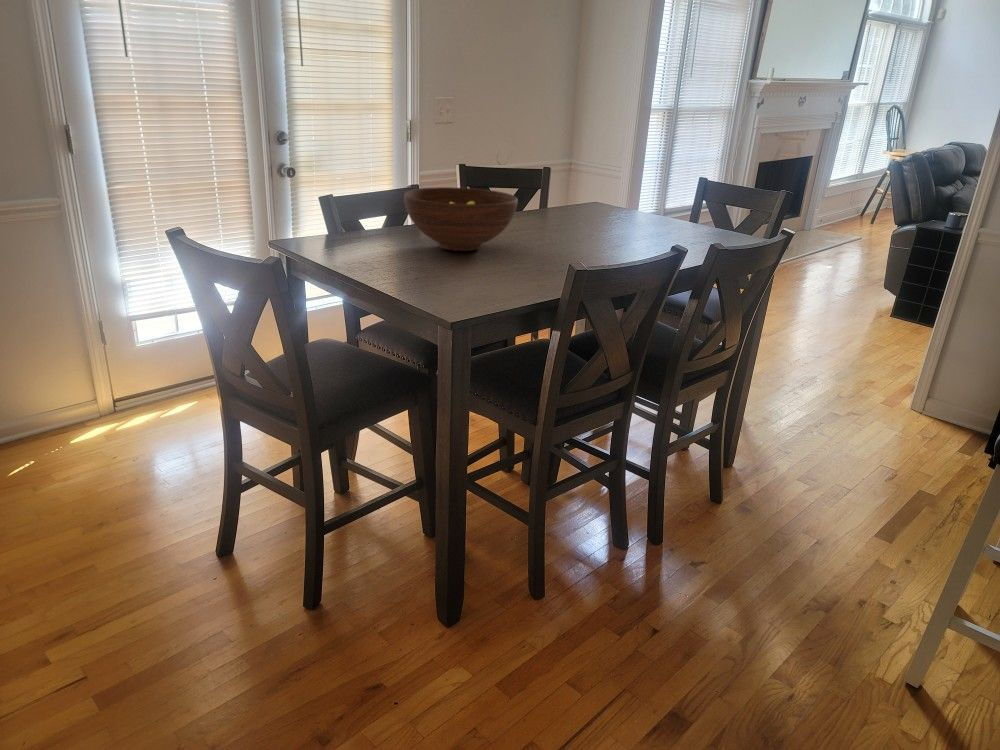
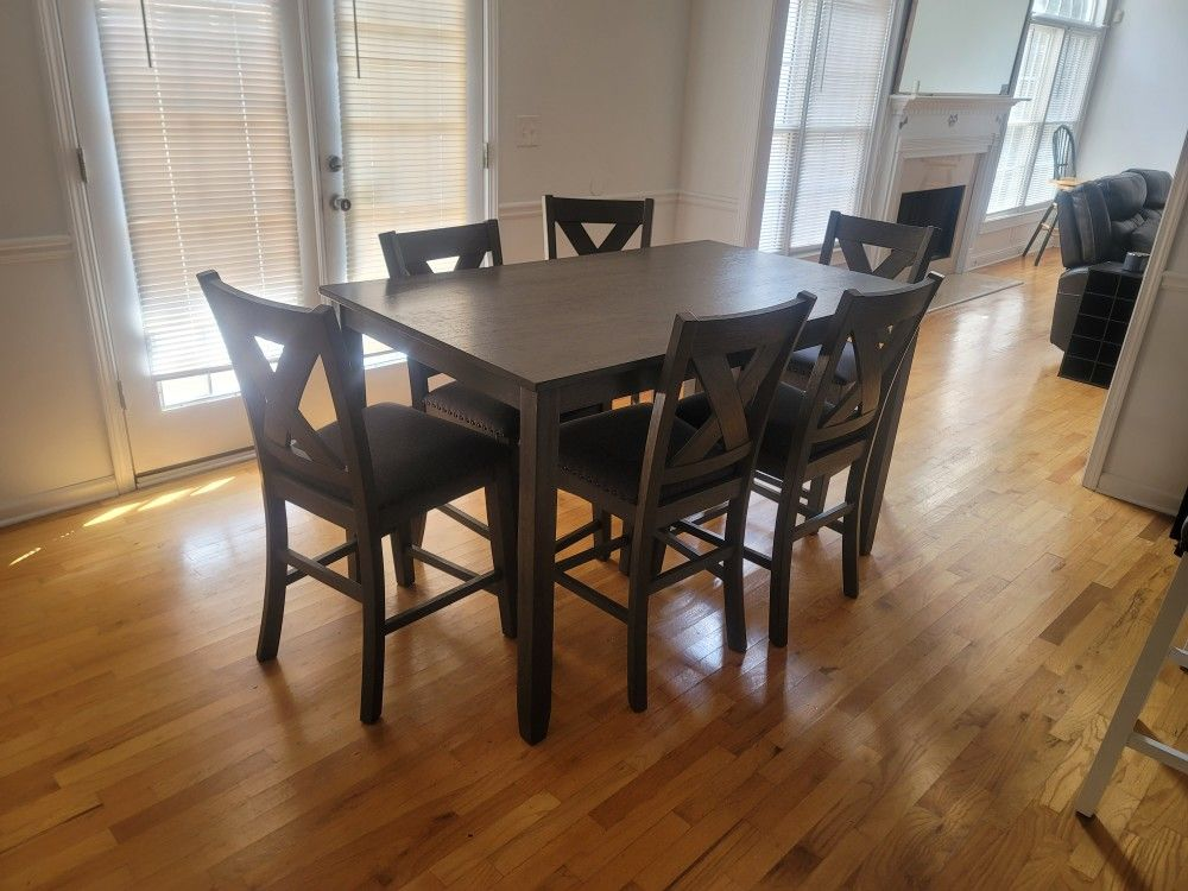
- fruit bowl [403,186,519,252]
